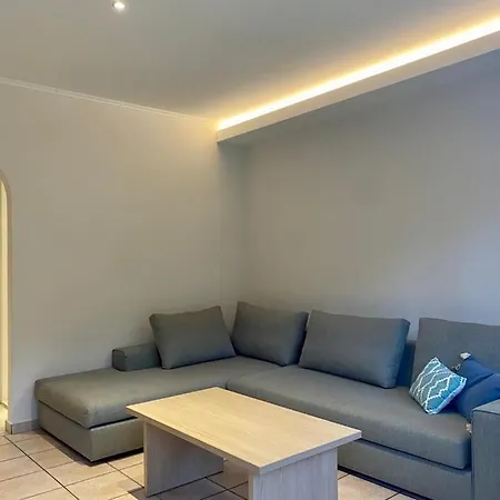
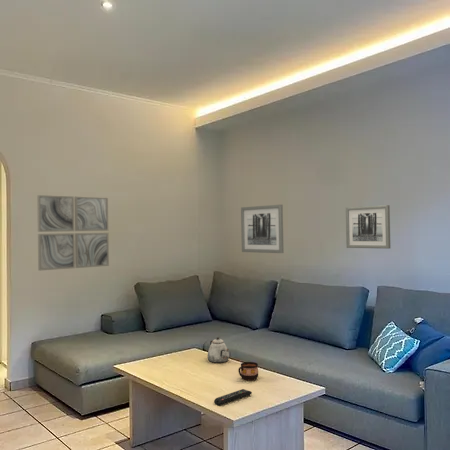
+ wall art [240,204,284,254]
+ cup [237,361,259,381]
+ wall art [36,194,110,272]
+ wall art [345,204,391,250]
+ teapot [207,337,230,364]
+ remote control [213,388,253,406]
